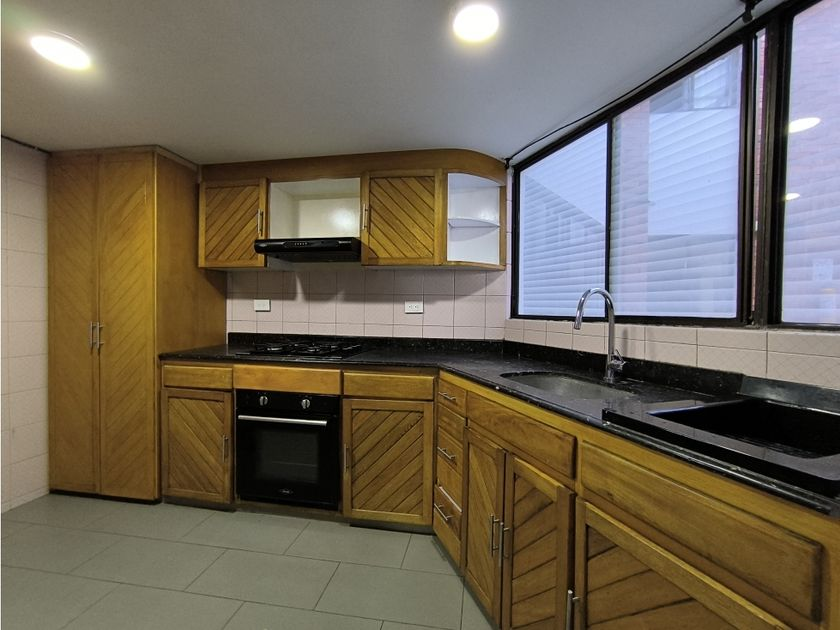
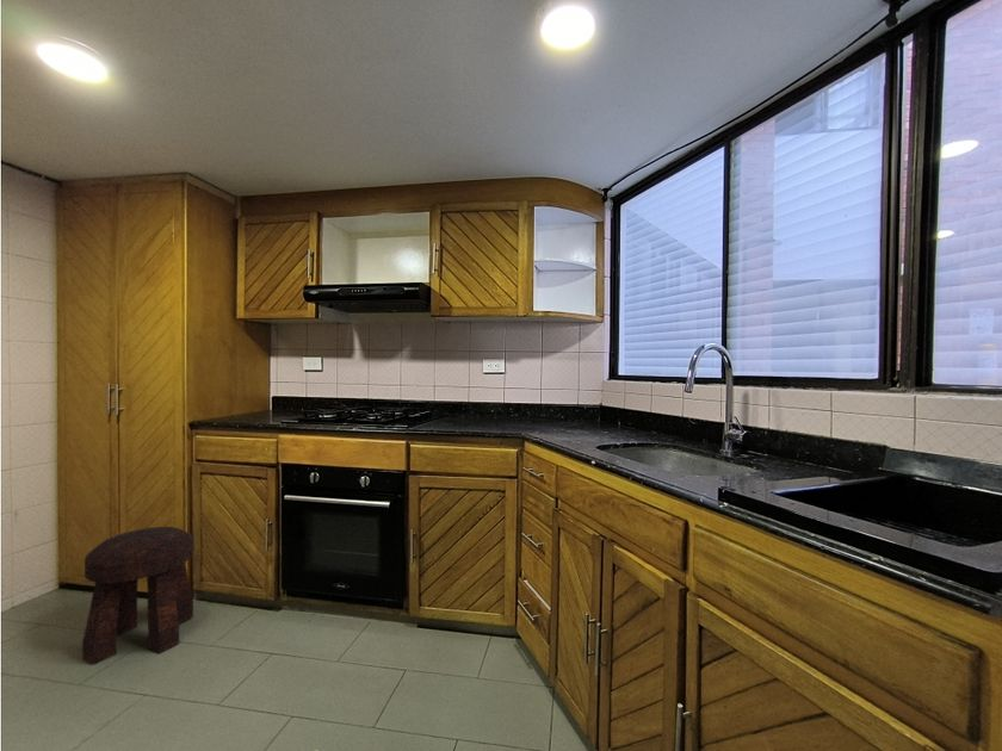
+ stool [81,526,194,666]
